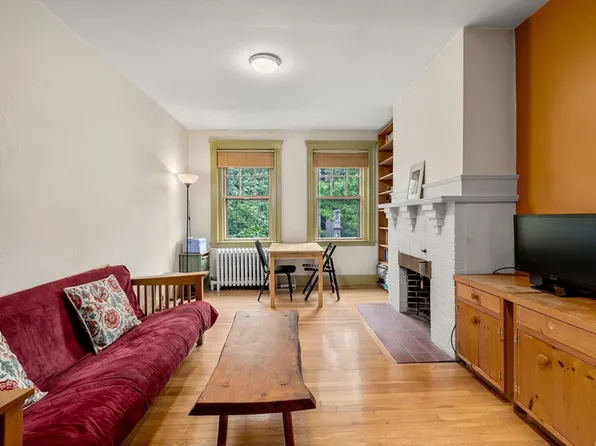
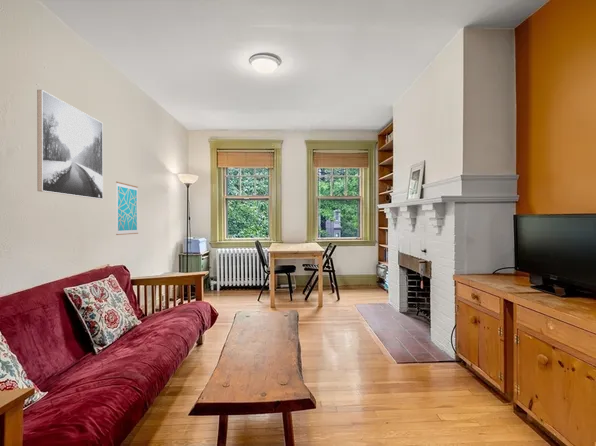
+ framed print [36,89,104,200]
+ wall art [115,181,139,236]
